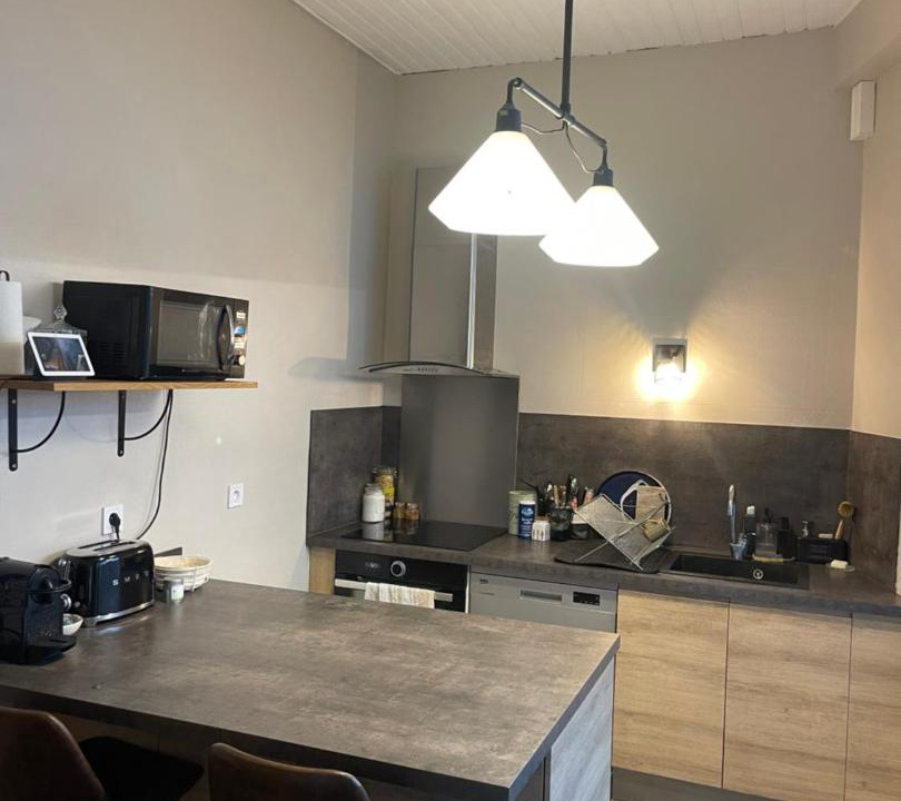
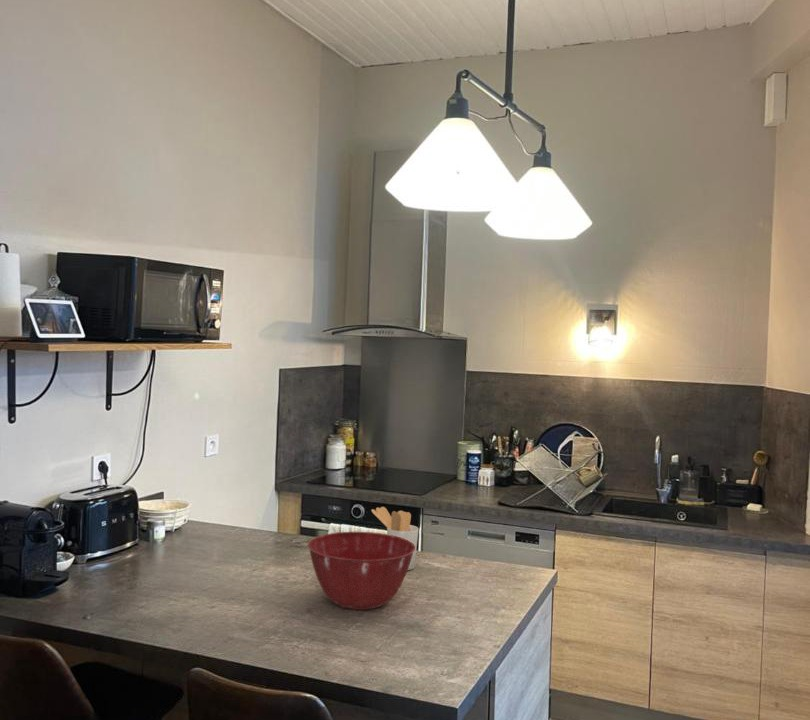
+ utensil holder [370,506,419,571]
+ mixing bowl [307,531,415,611]
